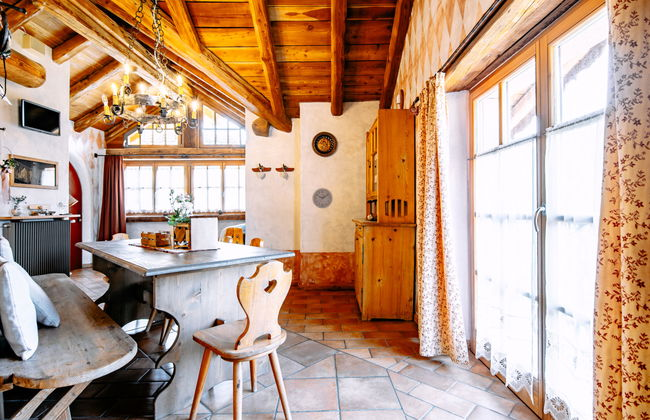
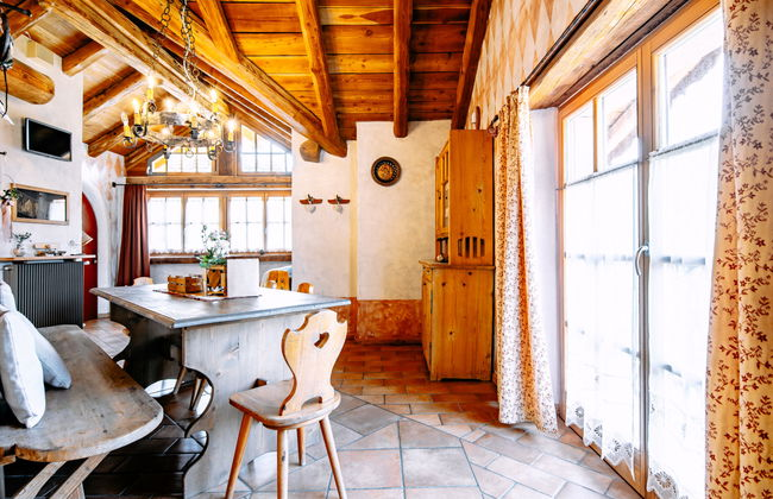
- wall clock [311,187,334,209]
